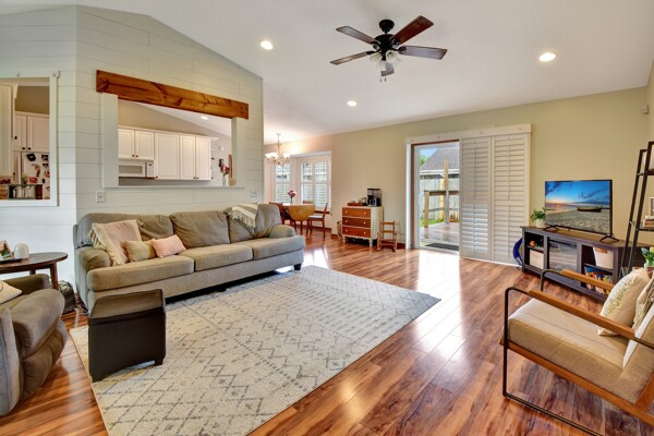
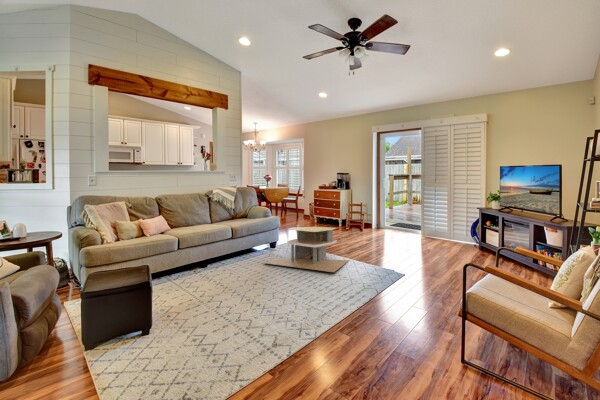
+ coffee table [264,226,350,273]
